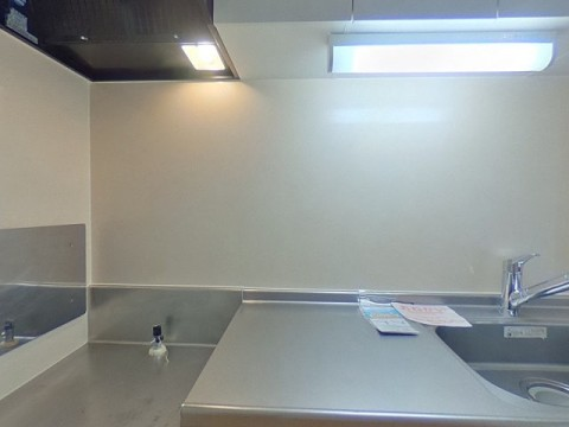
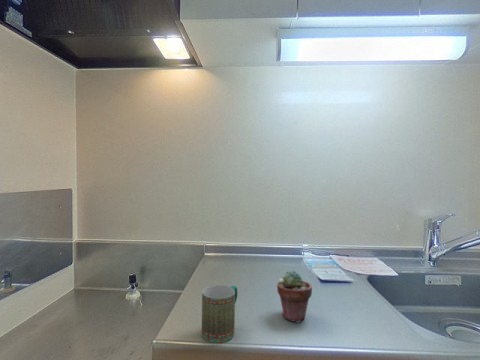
+ potted succulent [276,270,313,324]
+ mug [201,284,238,343]
